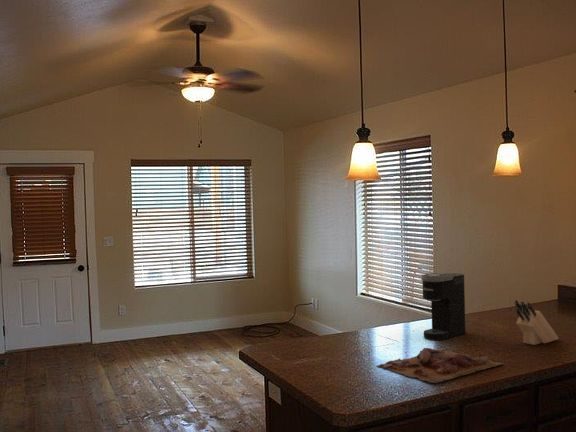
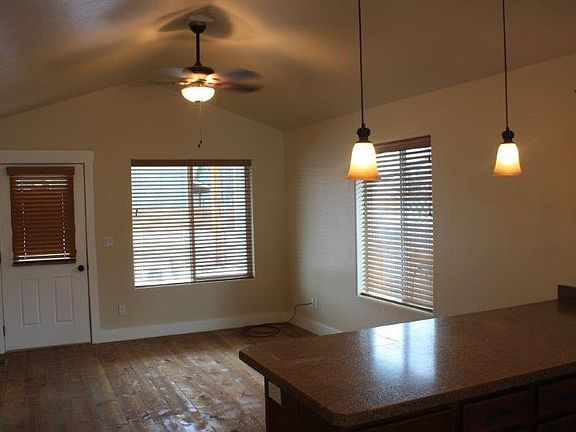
- knife block [514,299,559,346]
- cutting board [377,347,504,384]
- coffee maker [420,272,466,341]
